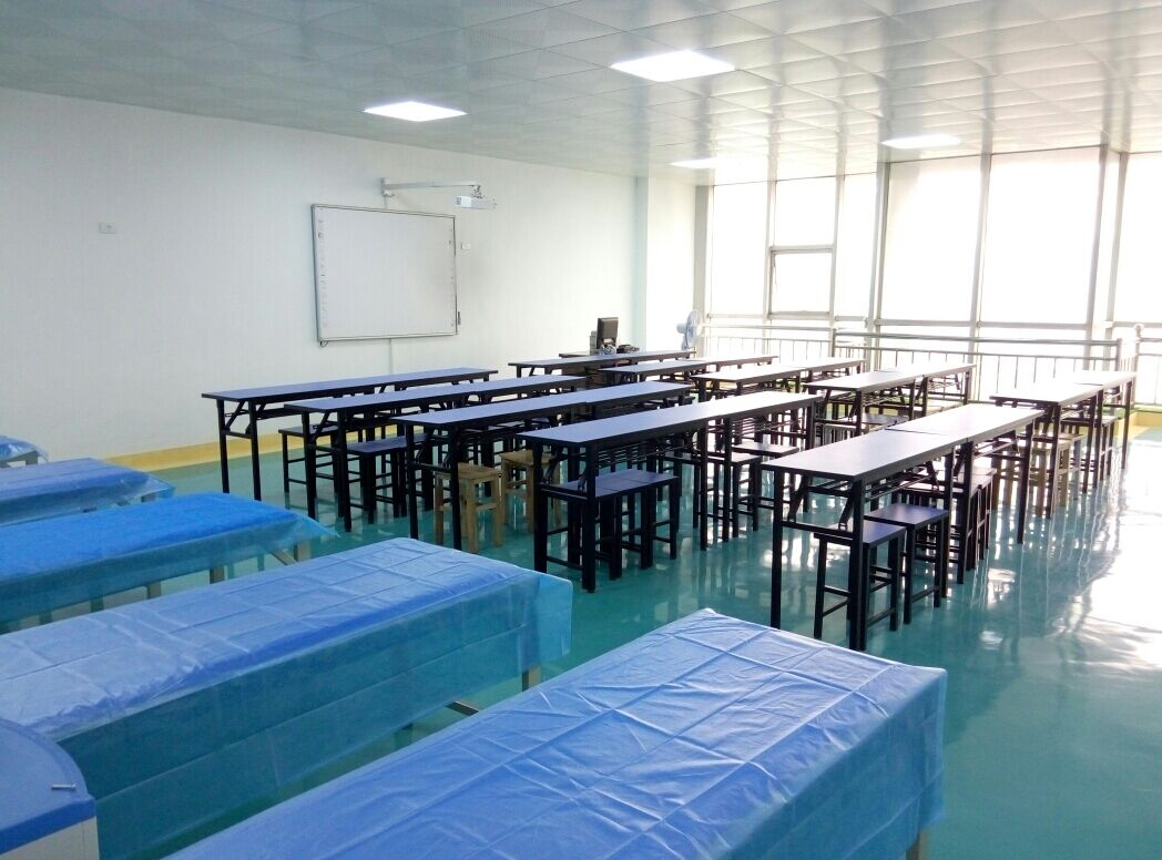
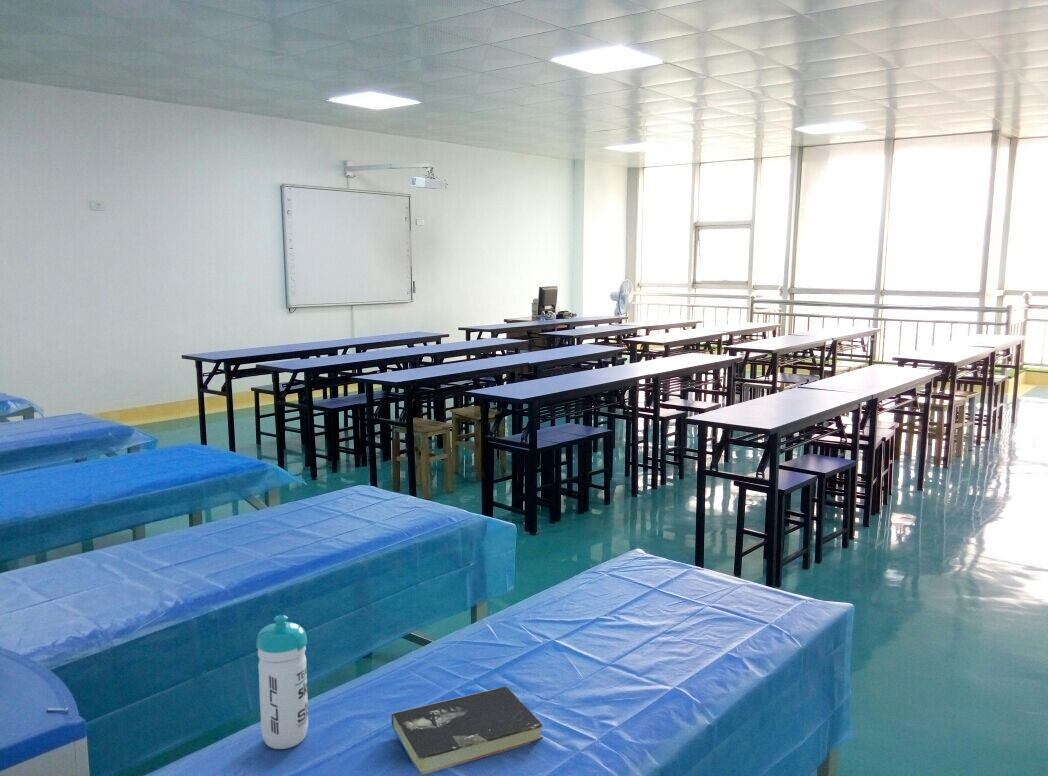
+ water bottle [255,614,309,750]
+ book [391,685,544,776]
